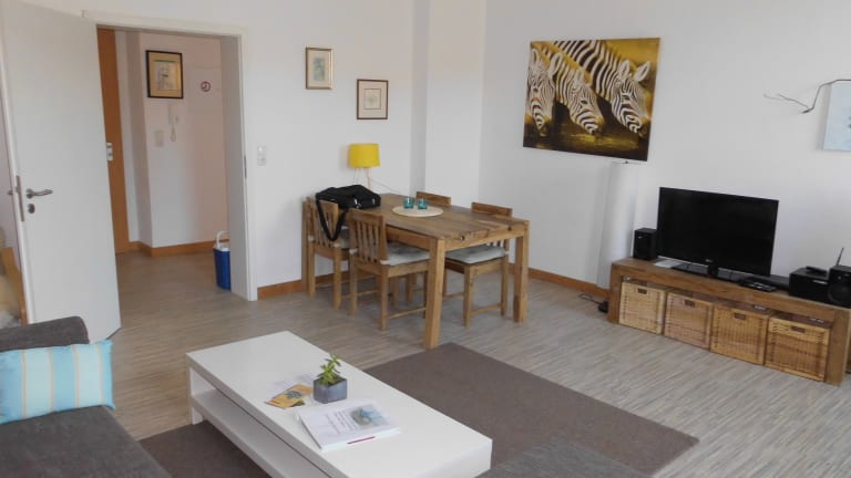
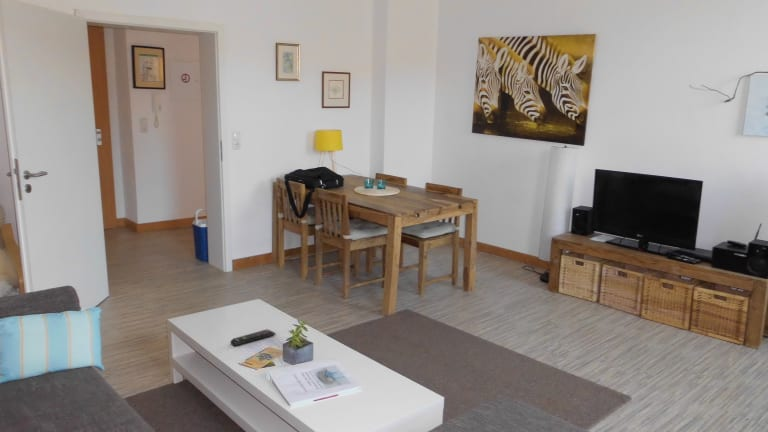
+ remote control [229,328,277,347]
